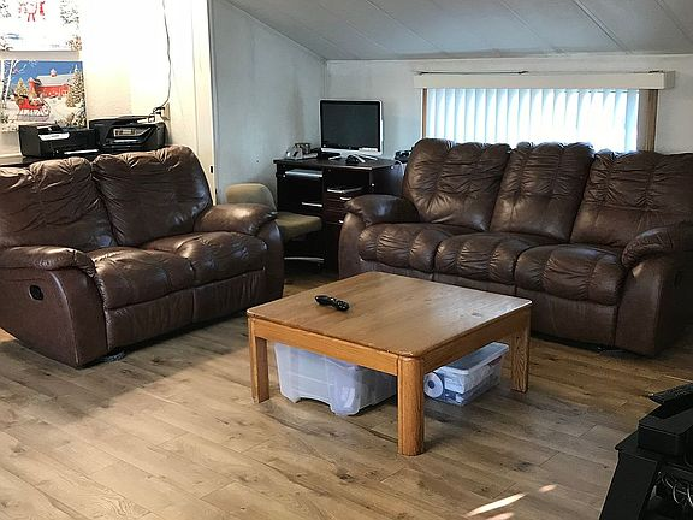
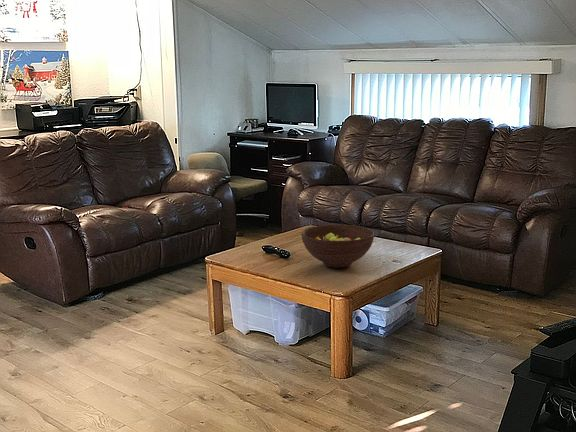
+ fruit bowl [301,224,375,269]
